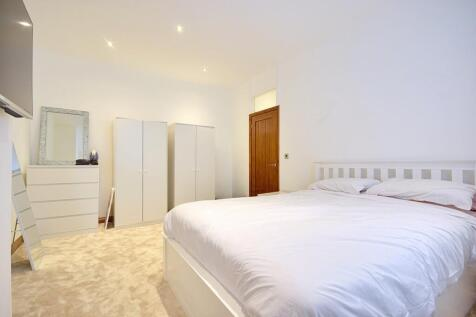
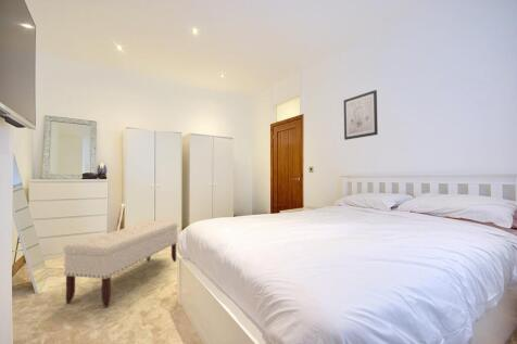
+ bench [63,220,179,308]
+ wall art [343,89,379,141]
